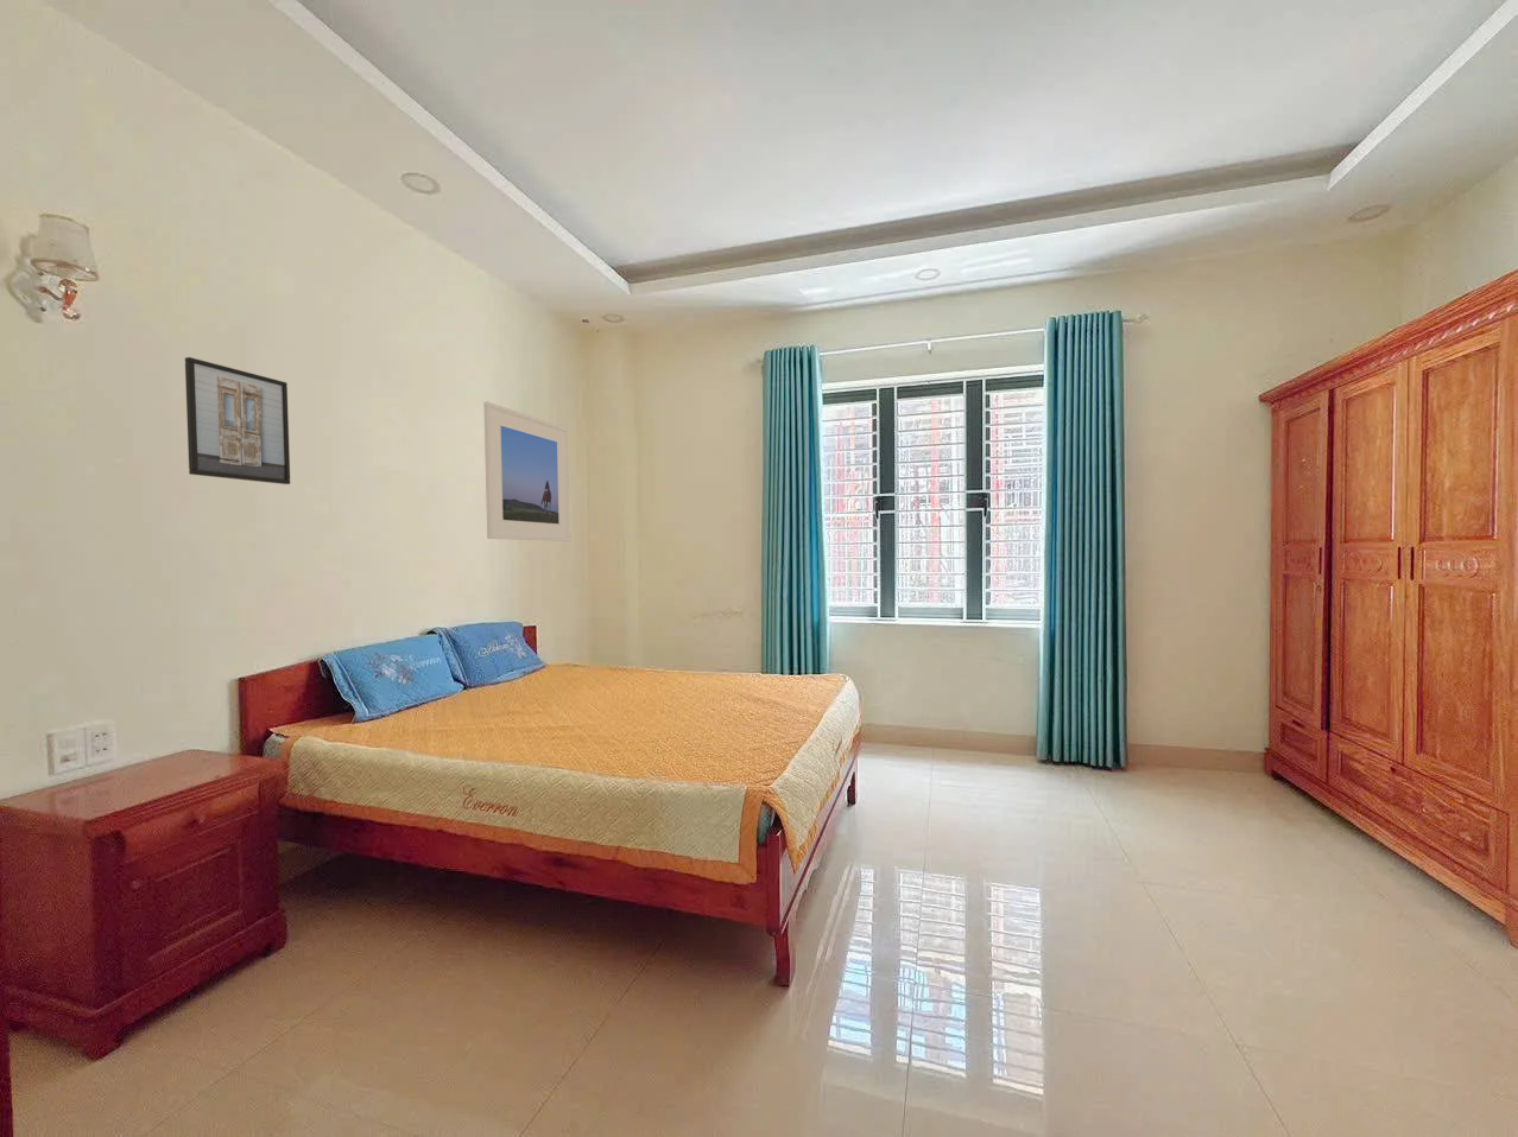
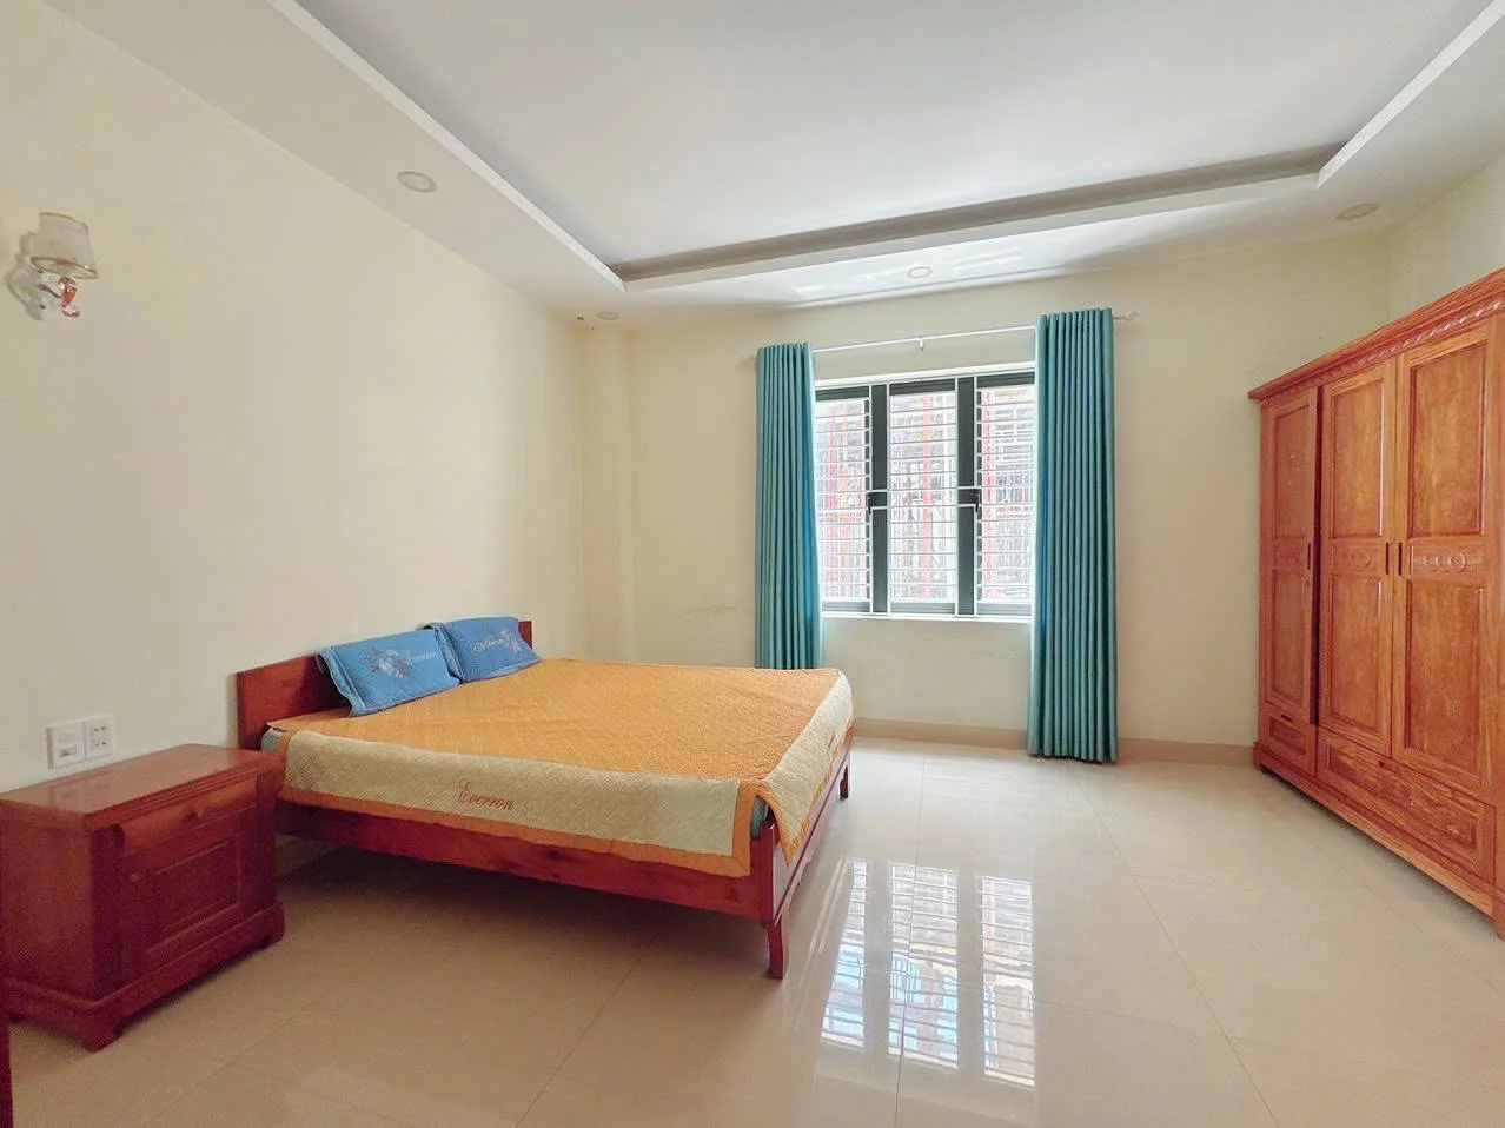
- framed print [483,400,571,542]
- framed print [184,356,290,485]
